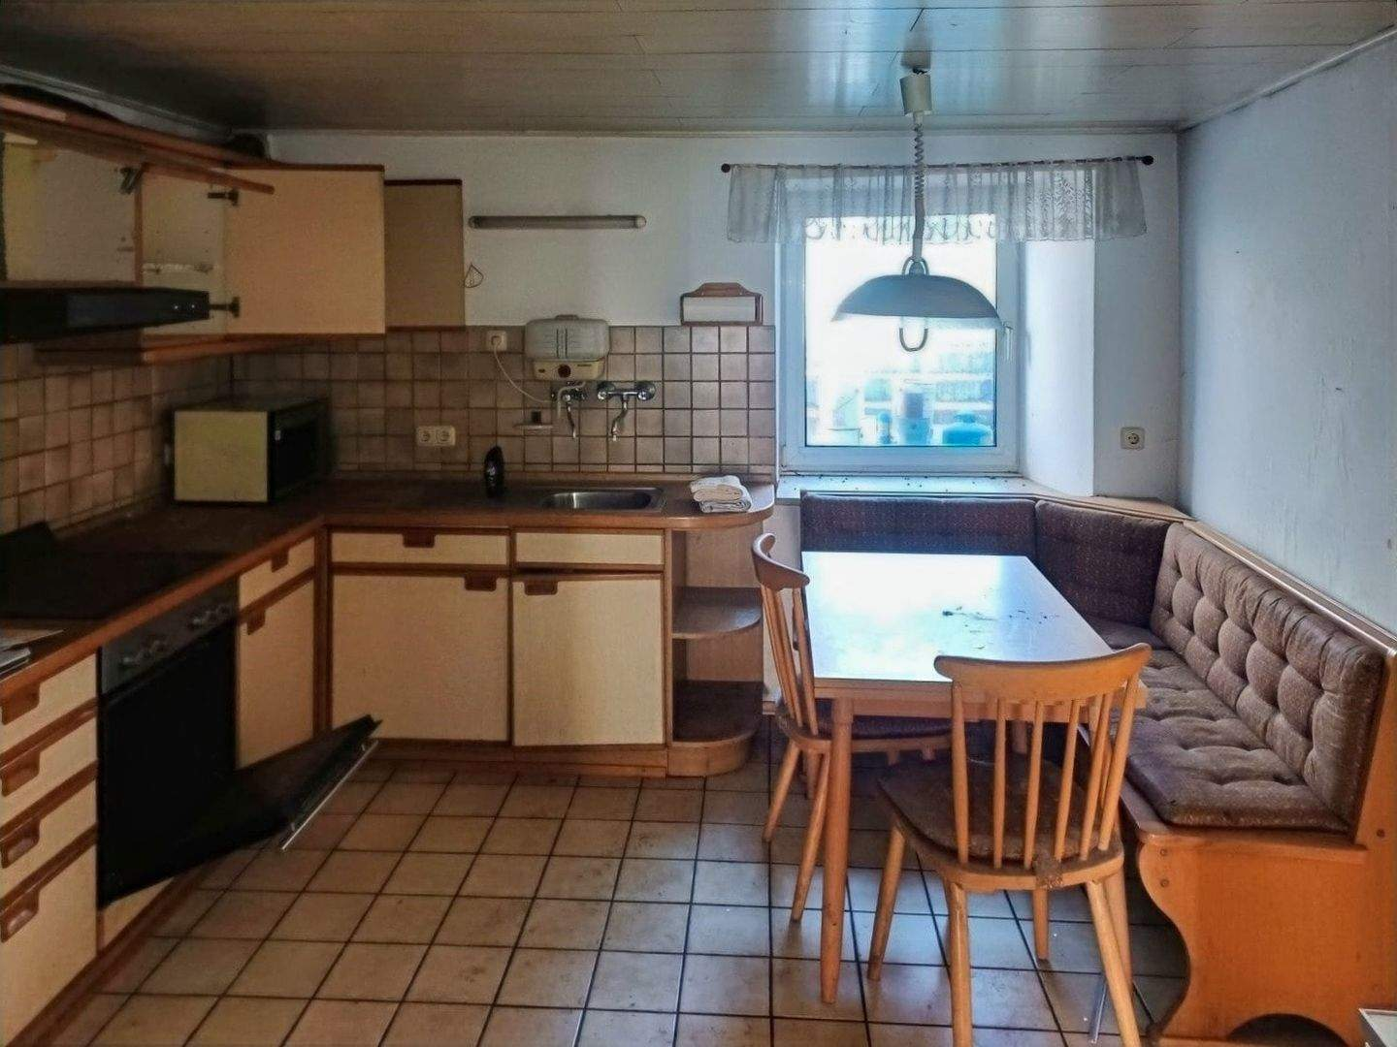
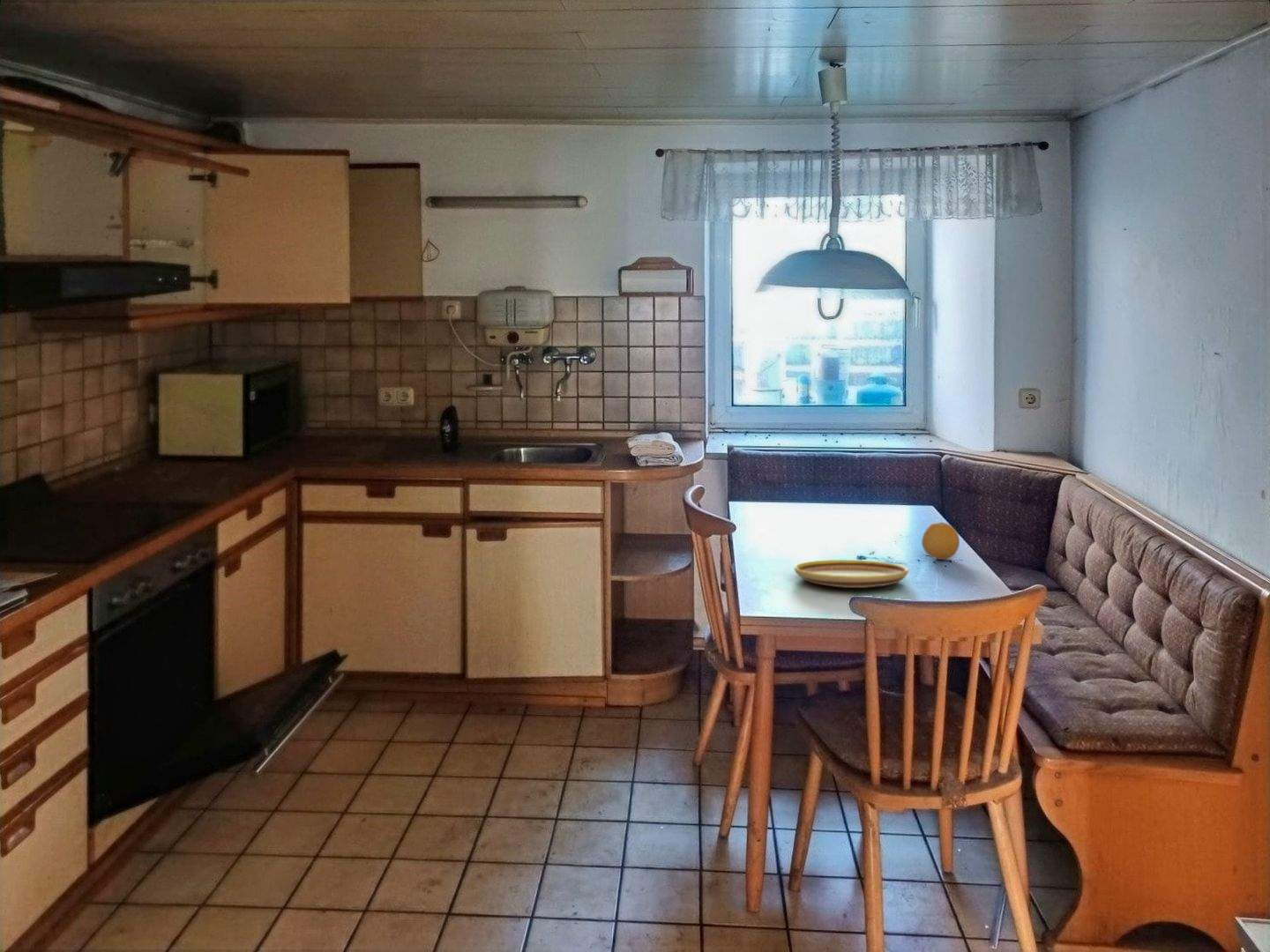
+ plate [793,559,909,589]
+ fruit [921,522,960,561]
